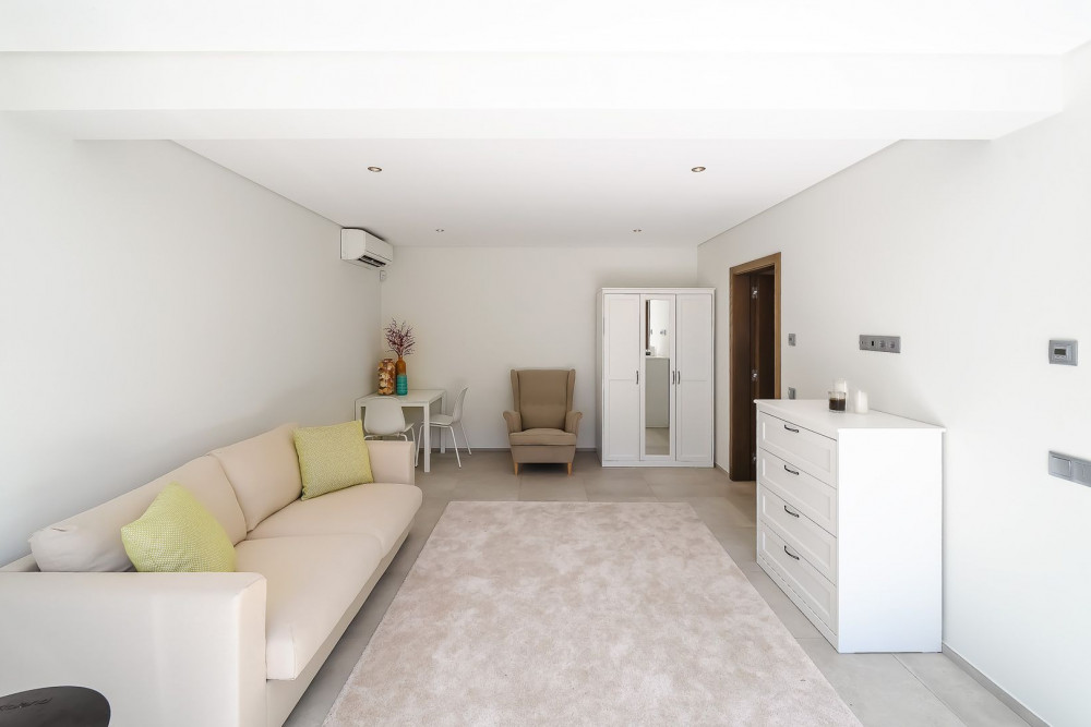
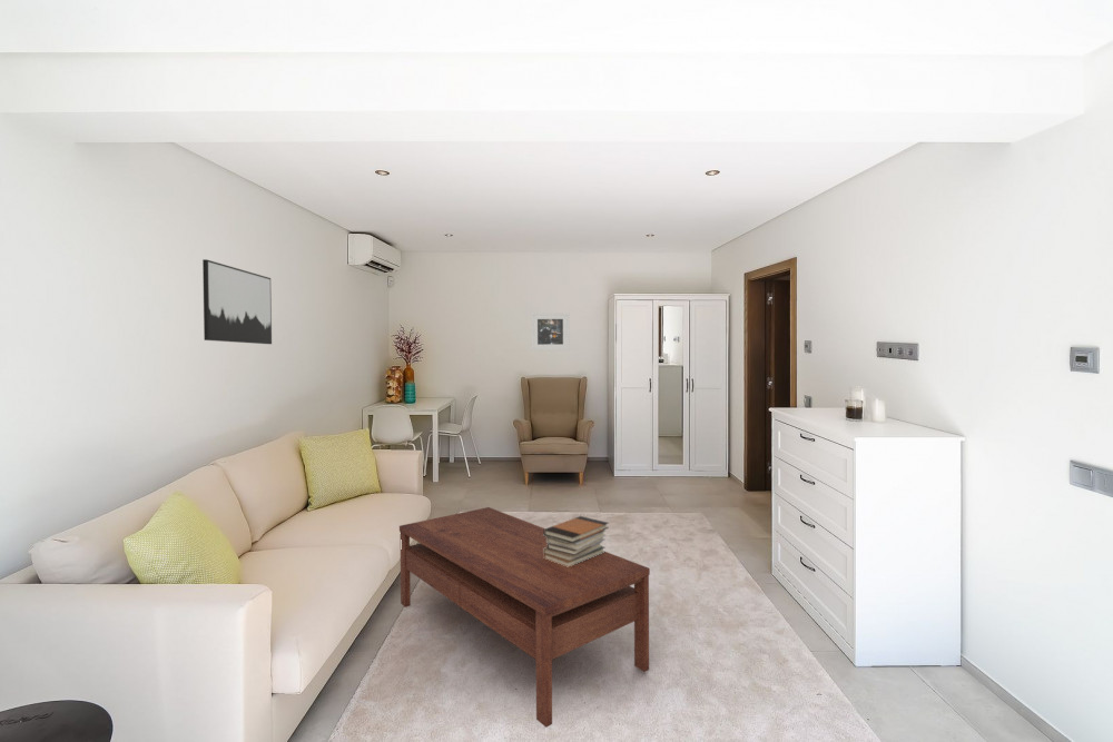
+ book stack [543,515,610,567]
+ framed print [530,311,570,352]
+ wall art [201,258,273,345]
+ coffee table [398,506,651,729]
